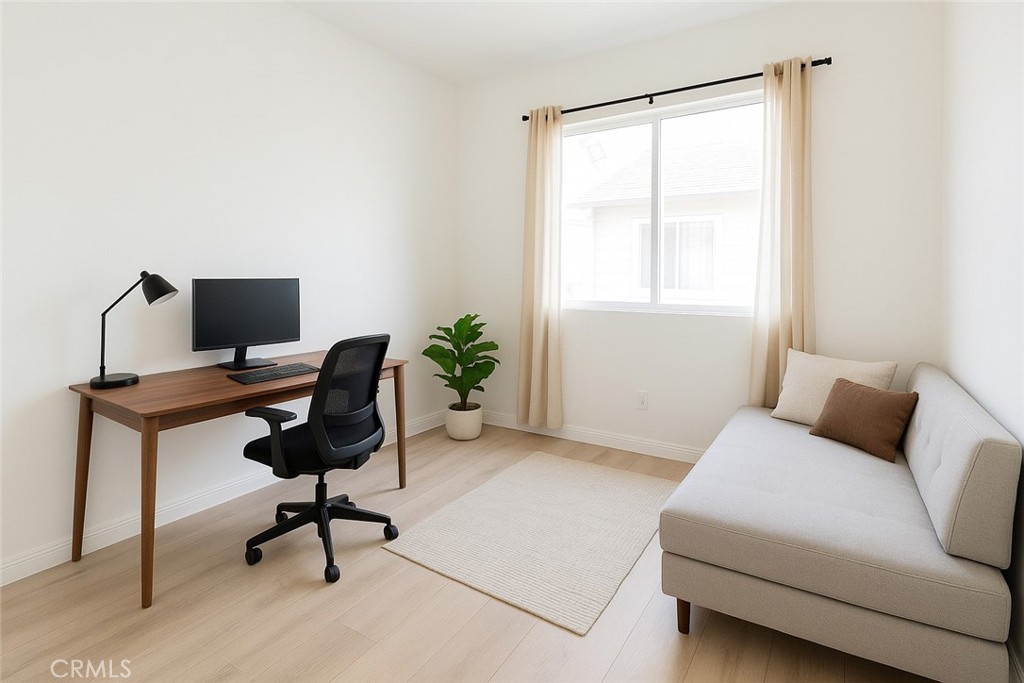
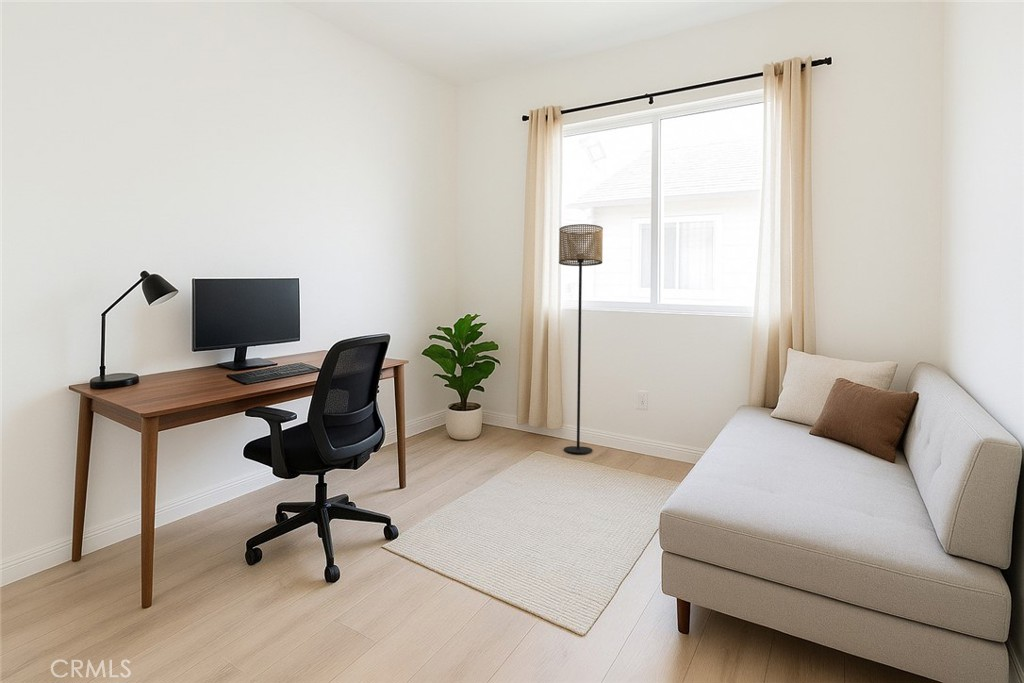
+ floor lamp [558,223,604,454]
